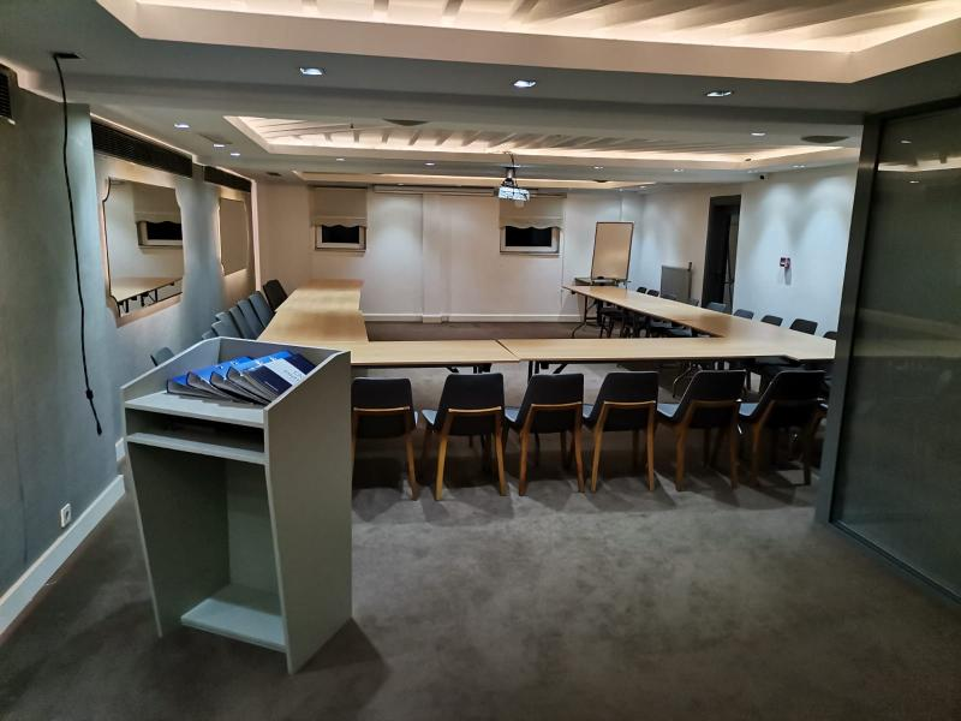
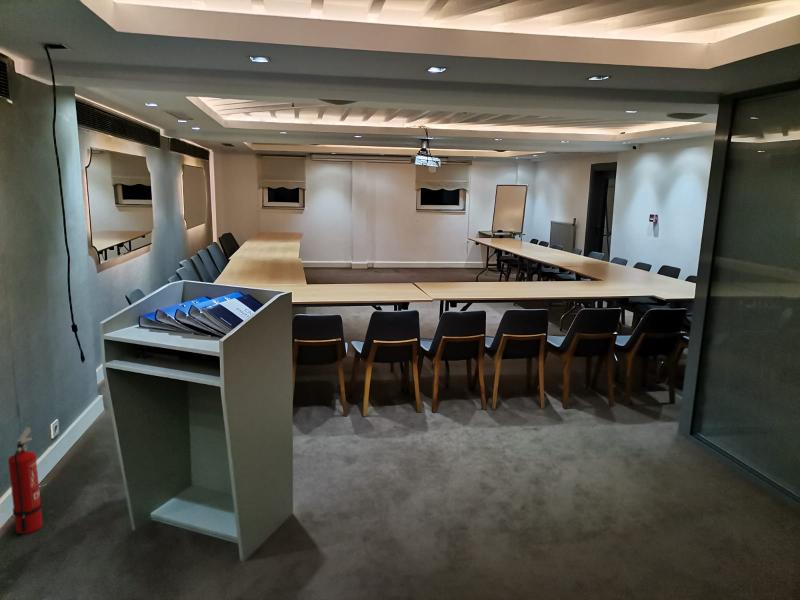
+ fire extinguisher [7,426,44,535]
